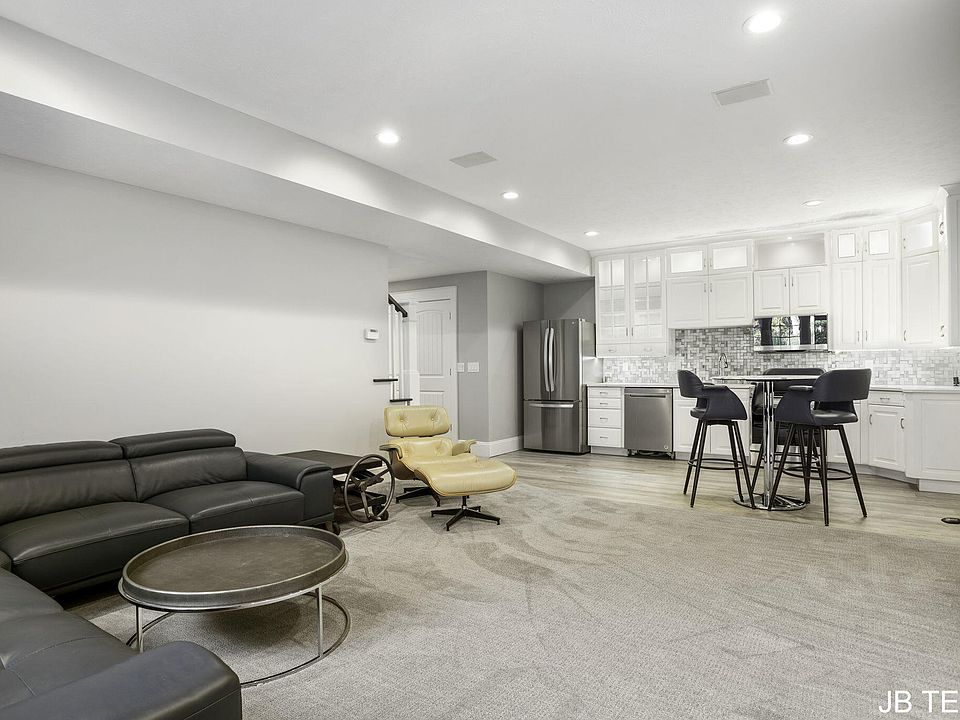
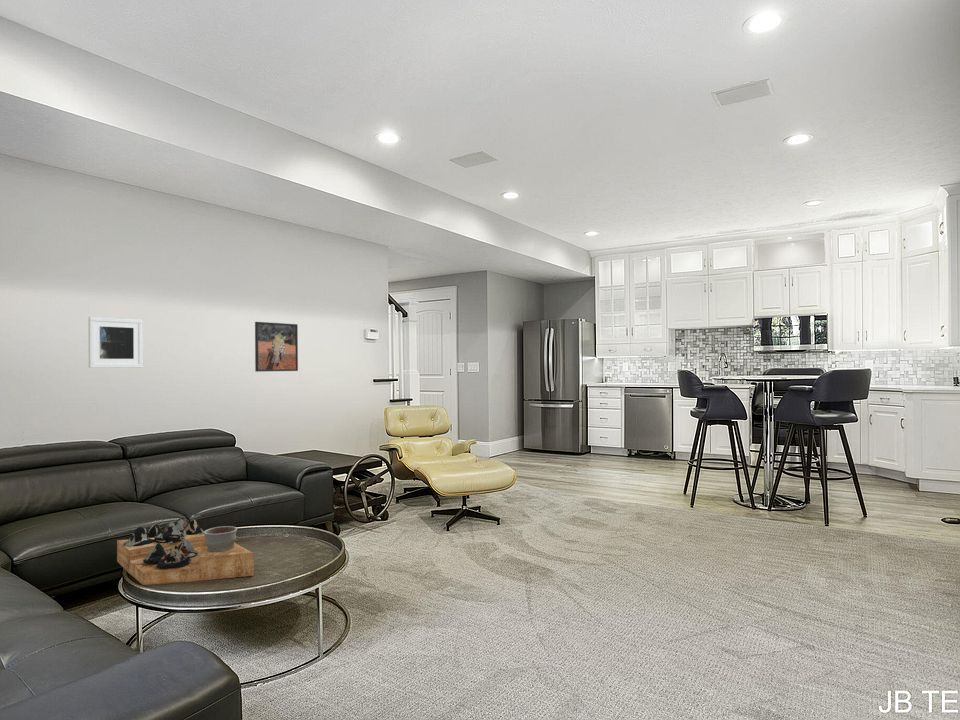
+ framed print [87,316,144,369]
+ decorative tray [116,517,255,586]
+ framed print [254,321,299,373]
